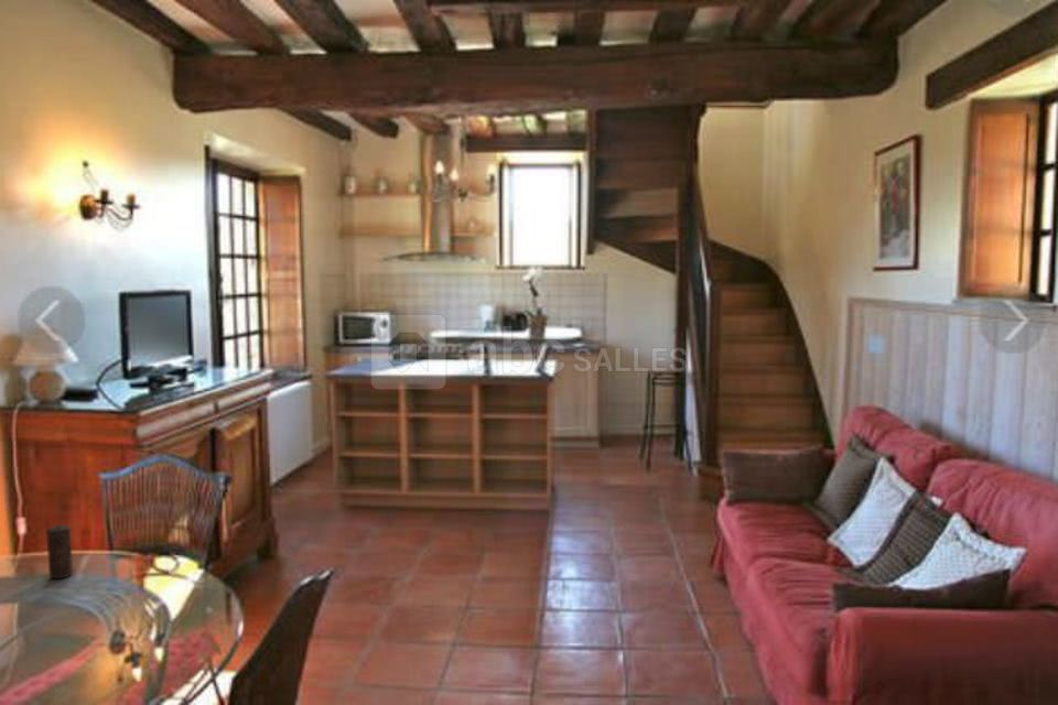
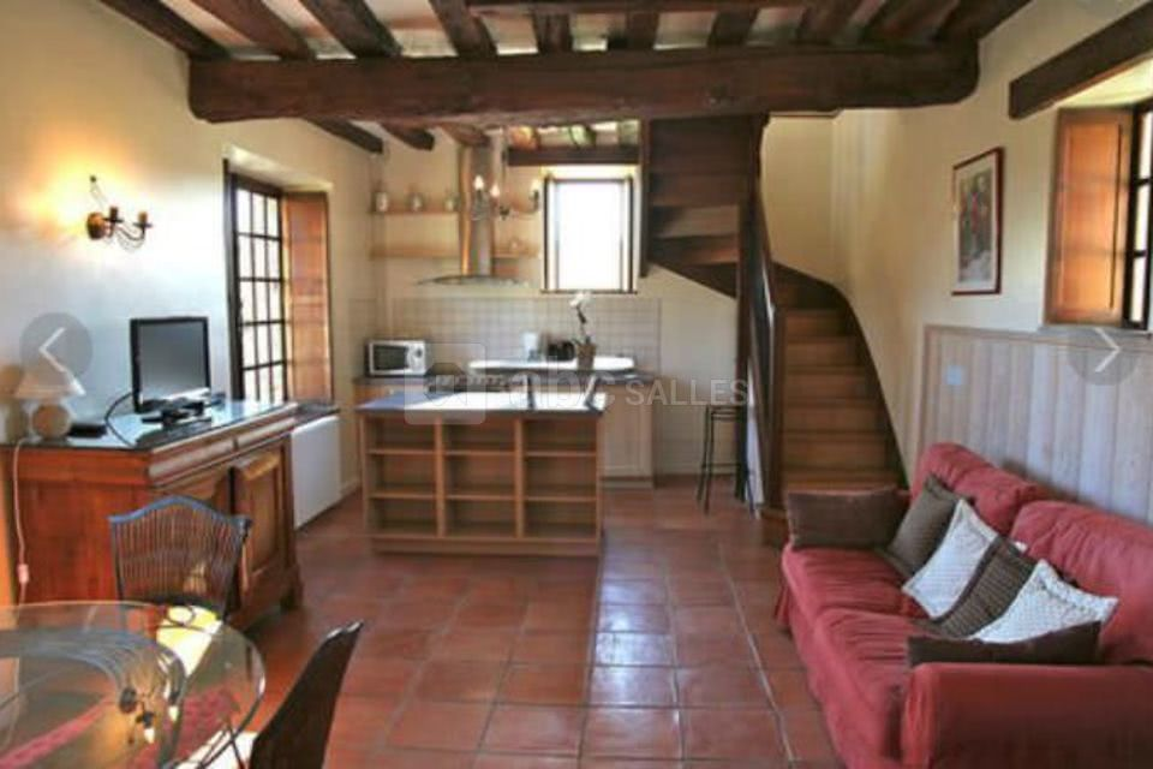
- candle [45,524,74,579]
